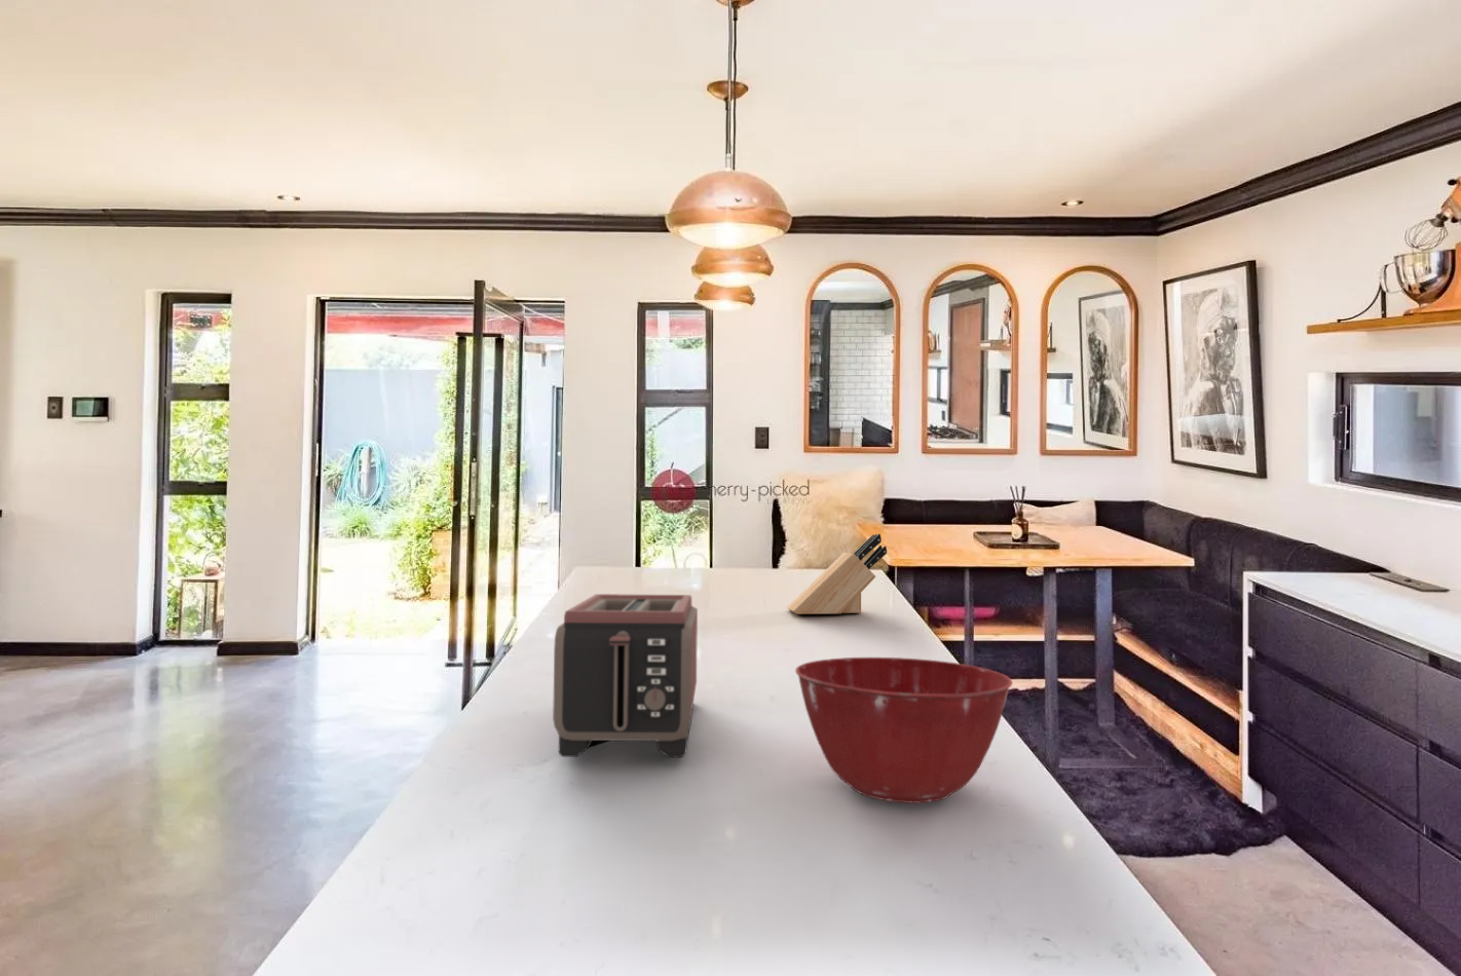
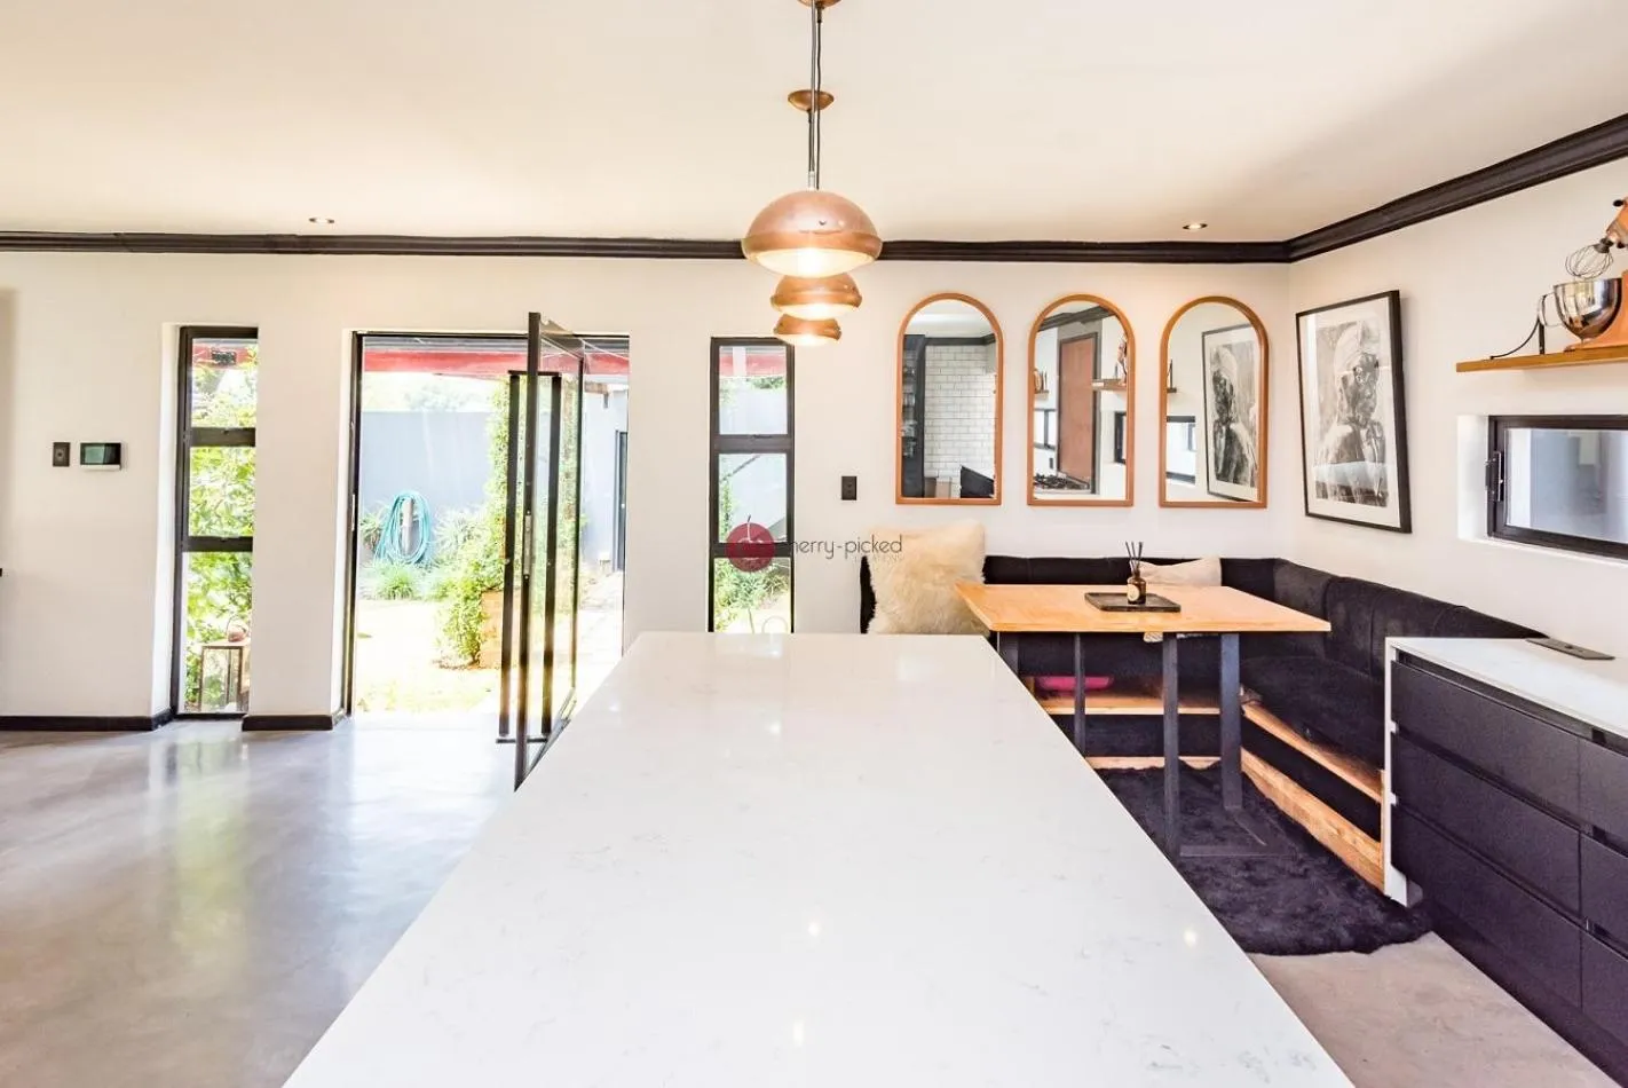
- mixing bowl [794,657,1013,804]
- toaster [551,593,698,758]
- knife block [786,533,888,615]
